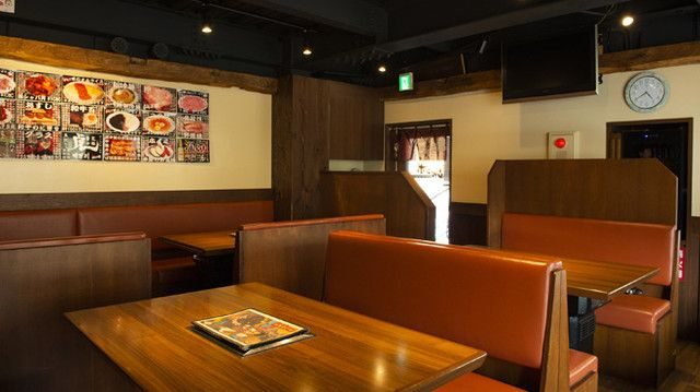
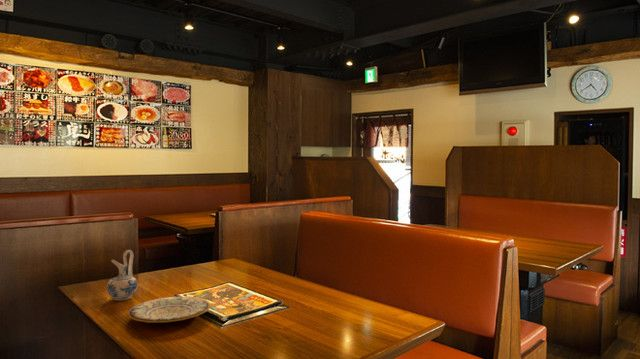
+ ceramic pitcher [106,249,139,302]
+ plate [127,296,212,324]
